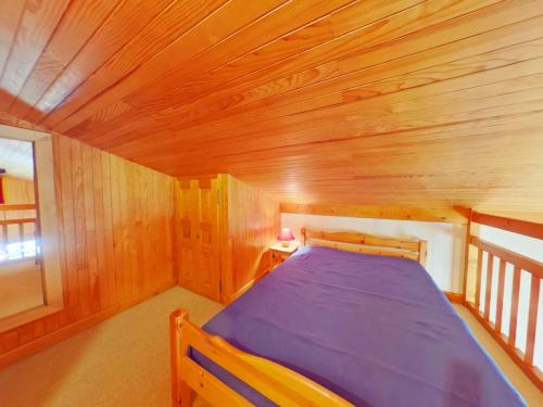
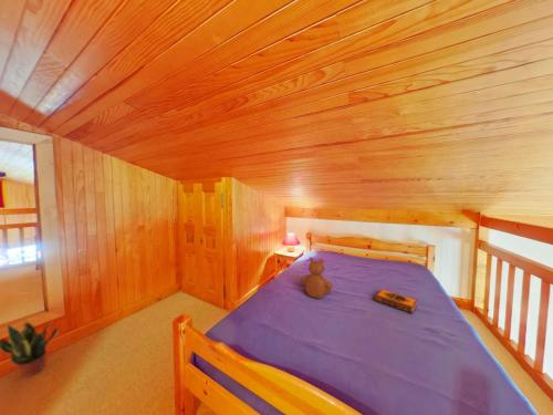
+ potted plant [0,319,60,378]
+ hardback book [374,288,418,315]
+ teddy bear [300,256,334,300]
